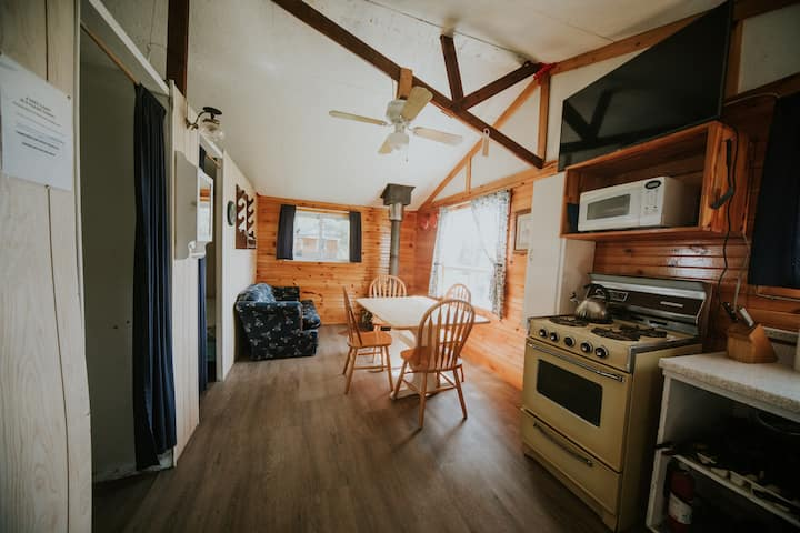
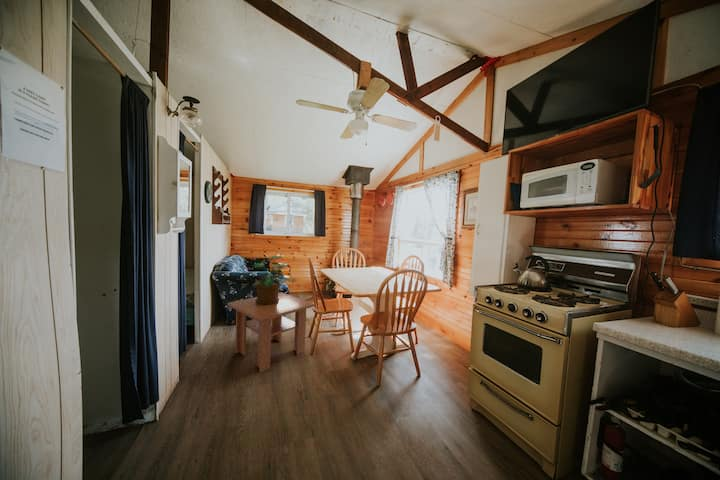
+ potted plant [251,254,297,305]
+ coffee table [227,291,316,373]
